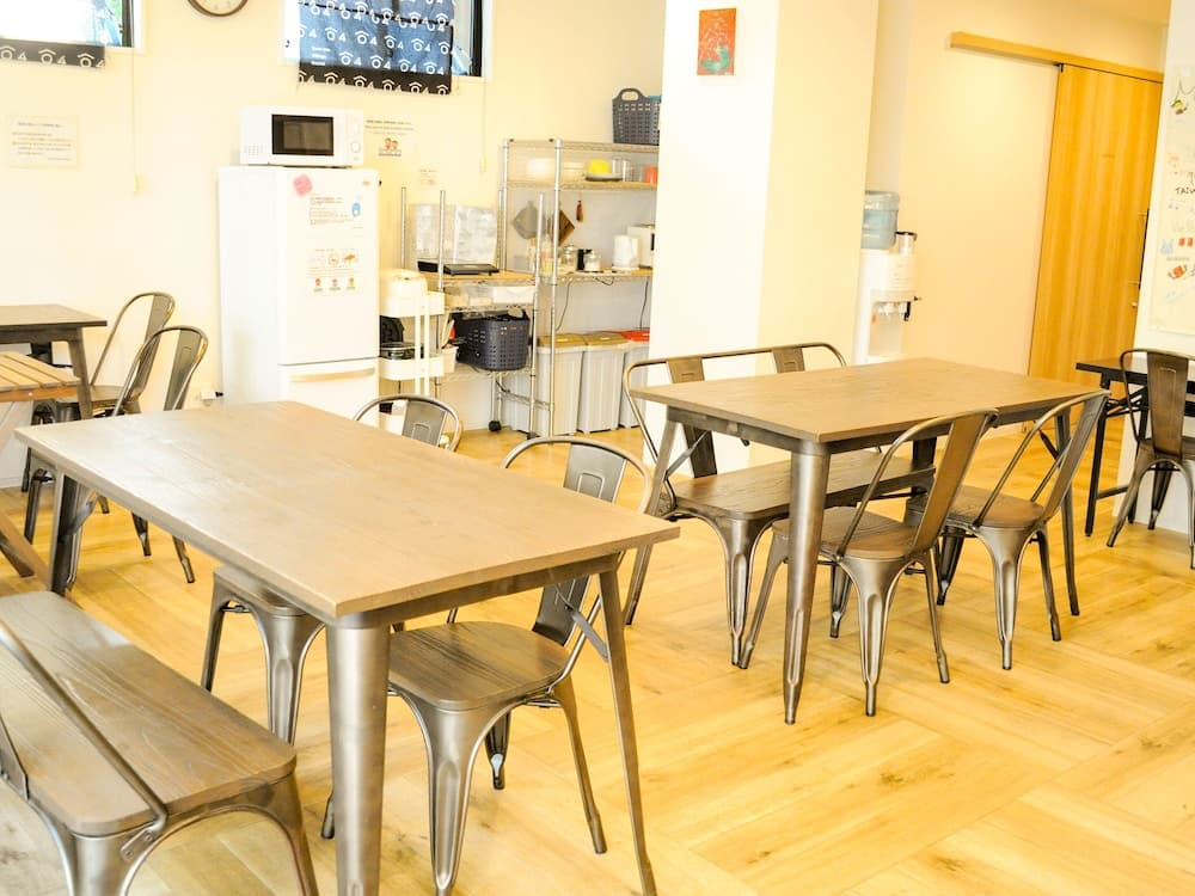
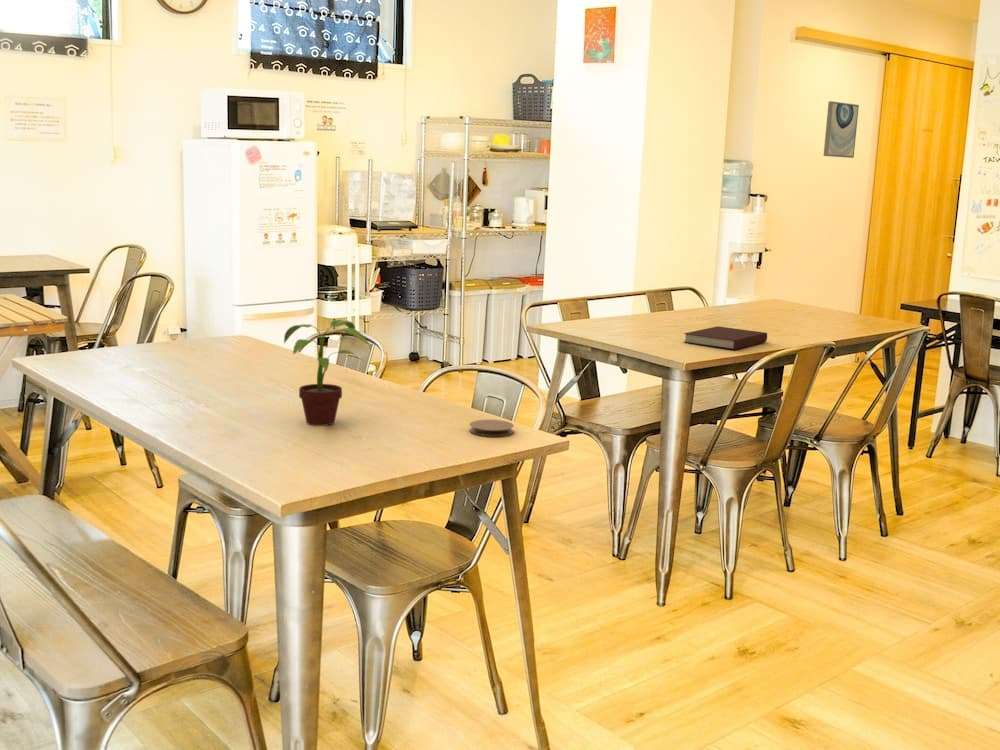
+ potted plant [283,319,372,427]
+ notebook [683,326,768,351]
+ wall art [823,100,860,159]
+ coaster [469,419,515,437]
